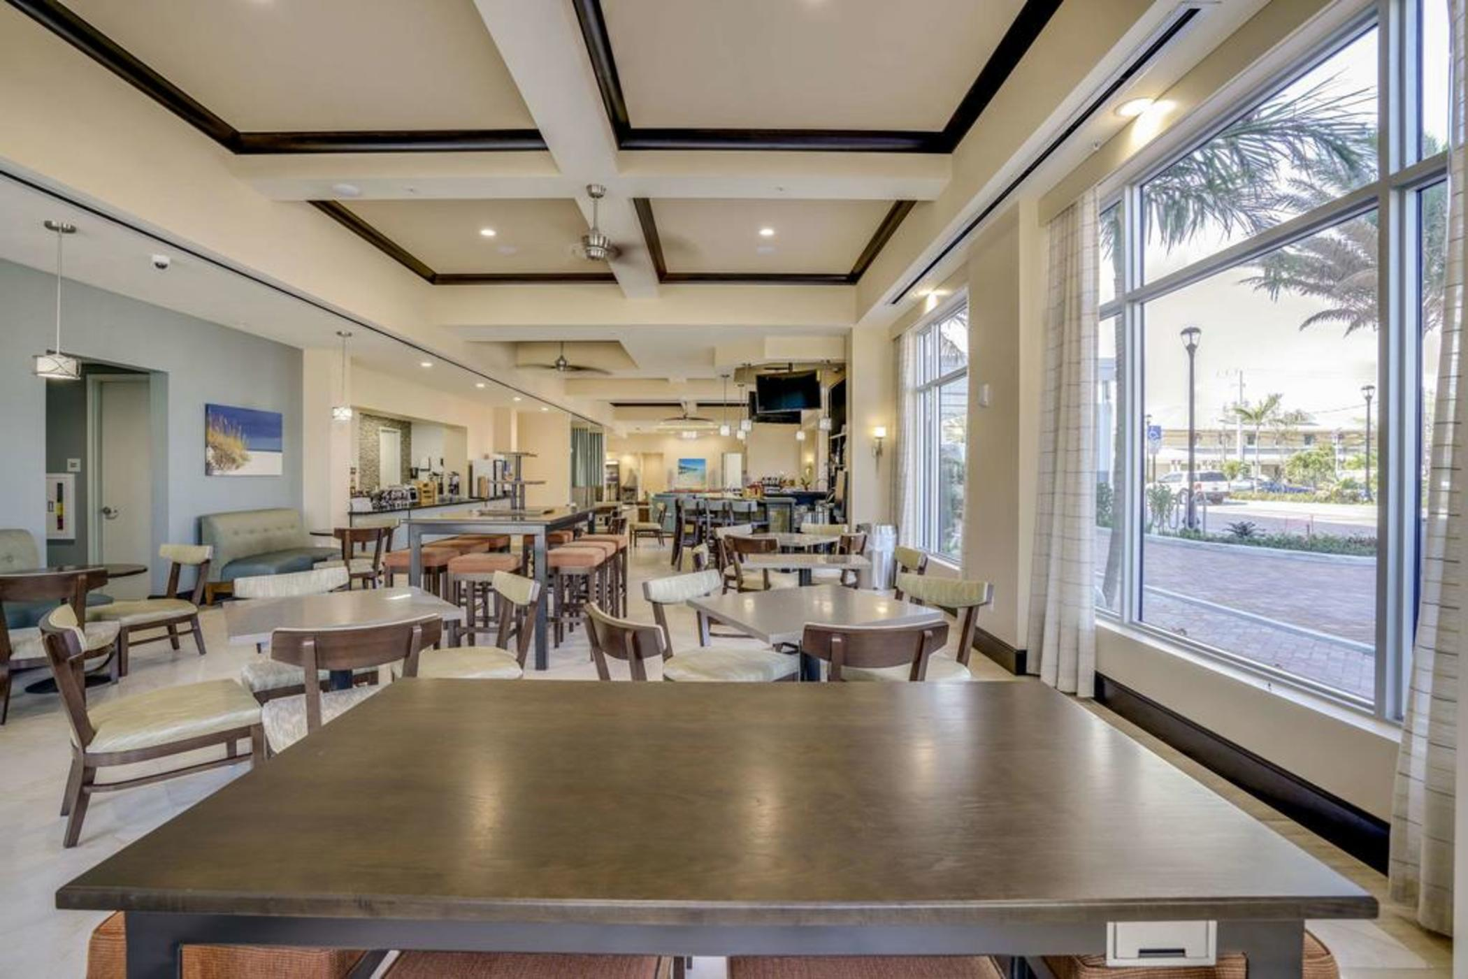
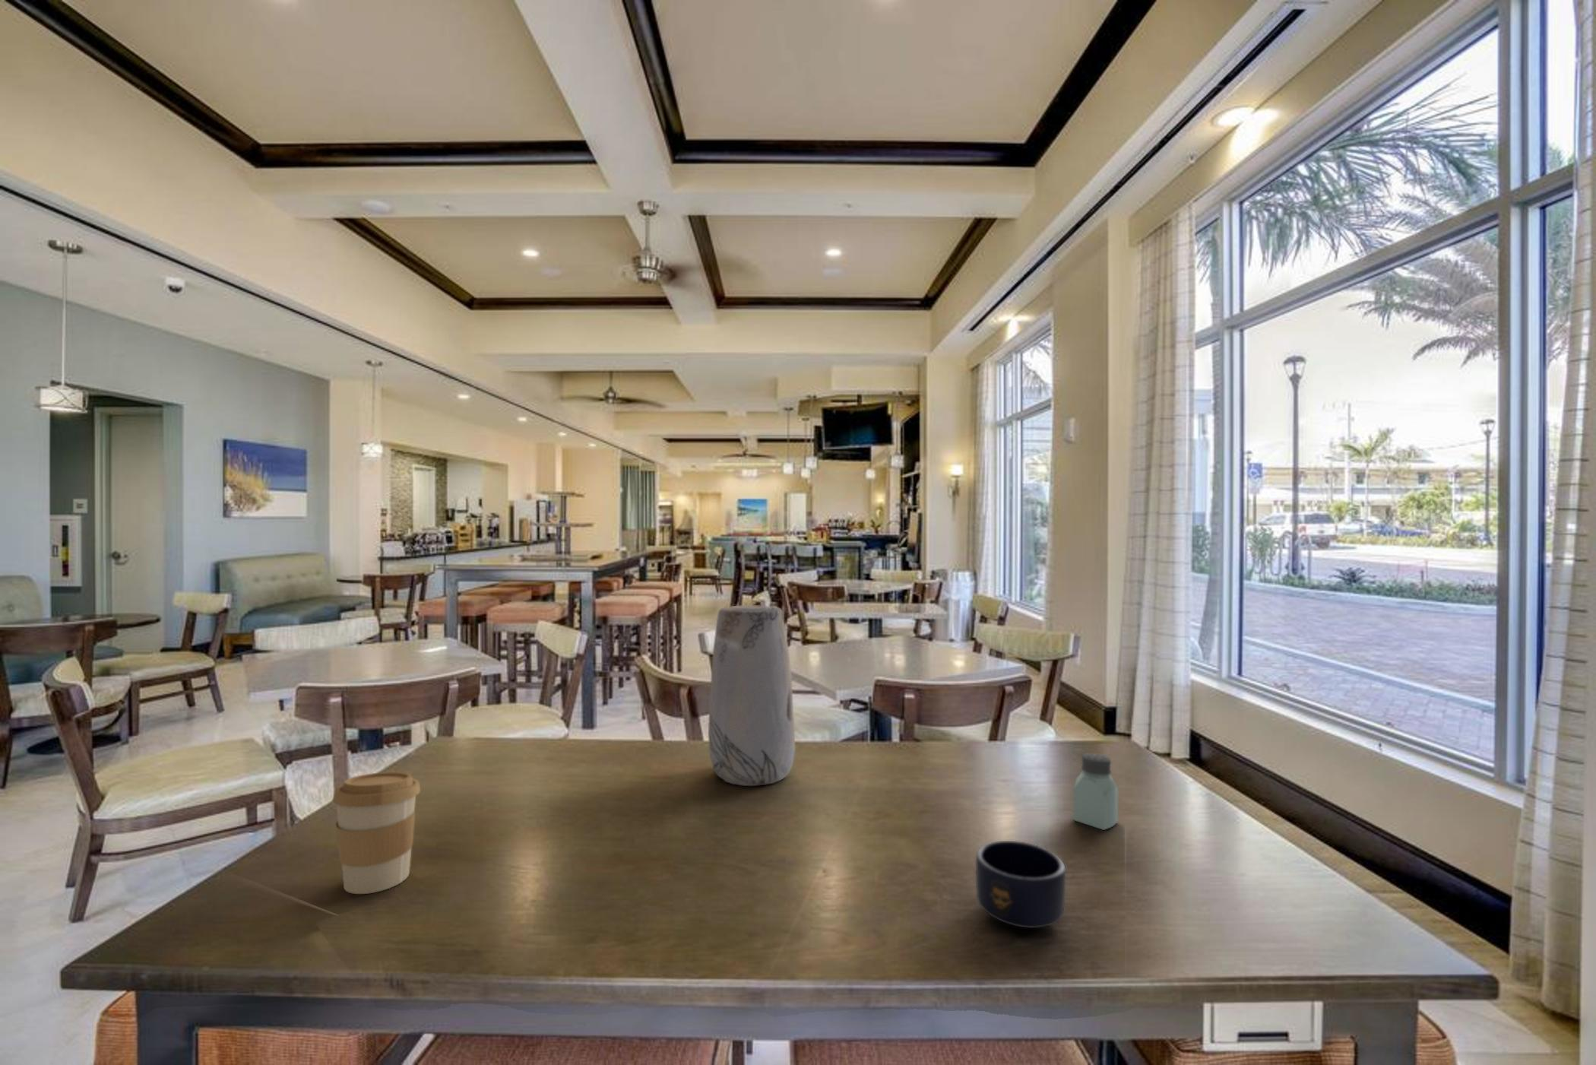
+ vase [707,604,796,787]
+ mug [976,840,1066,929]
+ coffee cup [332,771,421,895]
+ saltshaker [1072,752,1118,831]
